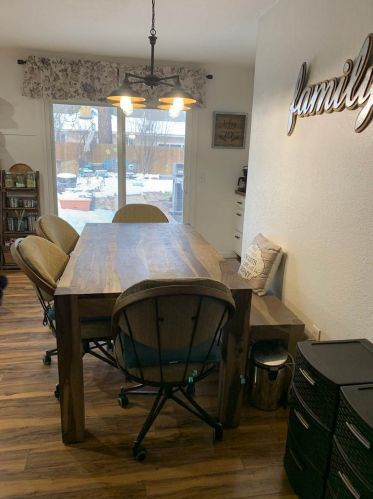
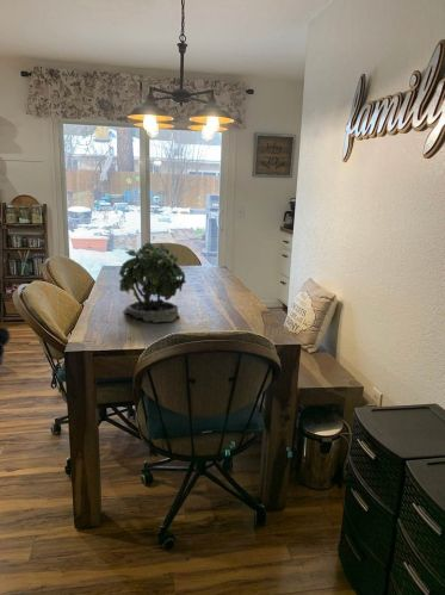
+ potted plant [118,236,187,323]
